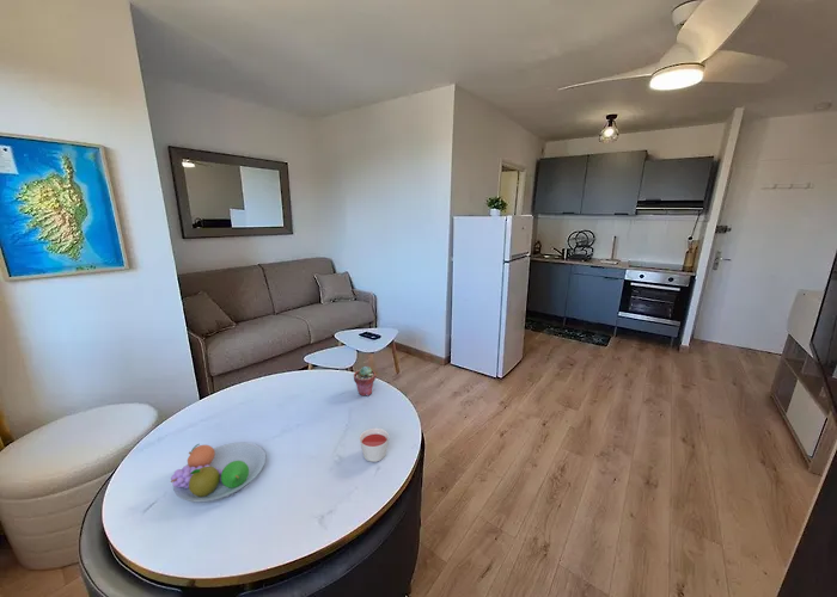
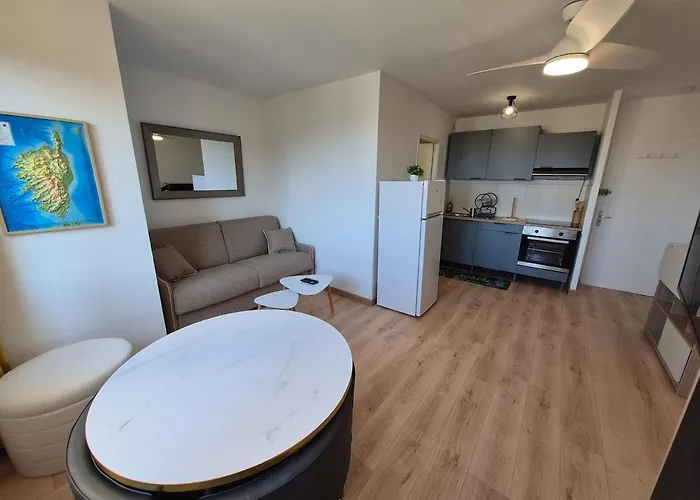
- fruit bowl [170,442,267,503]
- potted succulent [353,365,377,398]
- candle [359,427,390,463]
